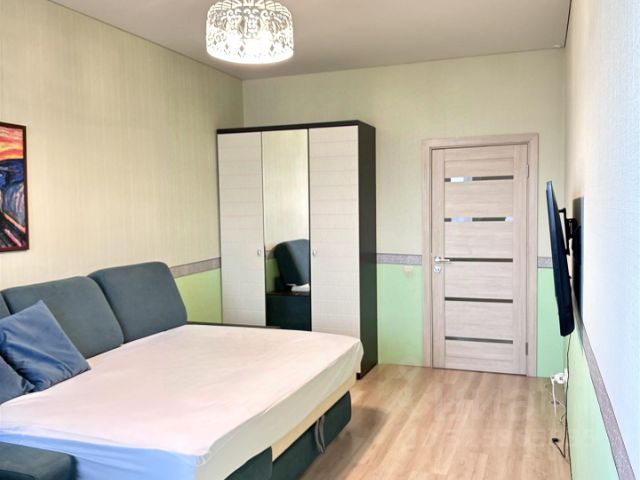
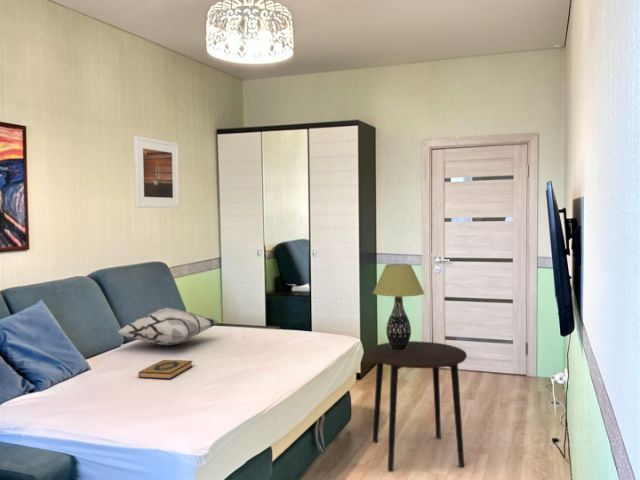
+ decorative pillow [117,307,219,347]
+ table lamp [372,263,425,350]
+ side table [366,340,468,472]
+ hardback book [138,359,194,380]
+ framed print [133,135,181,209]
